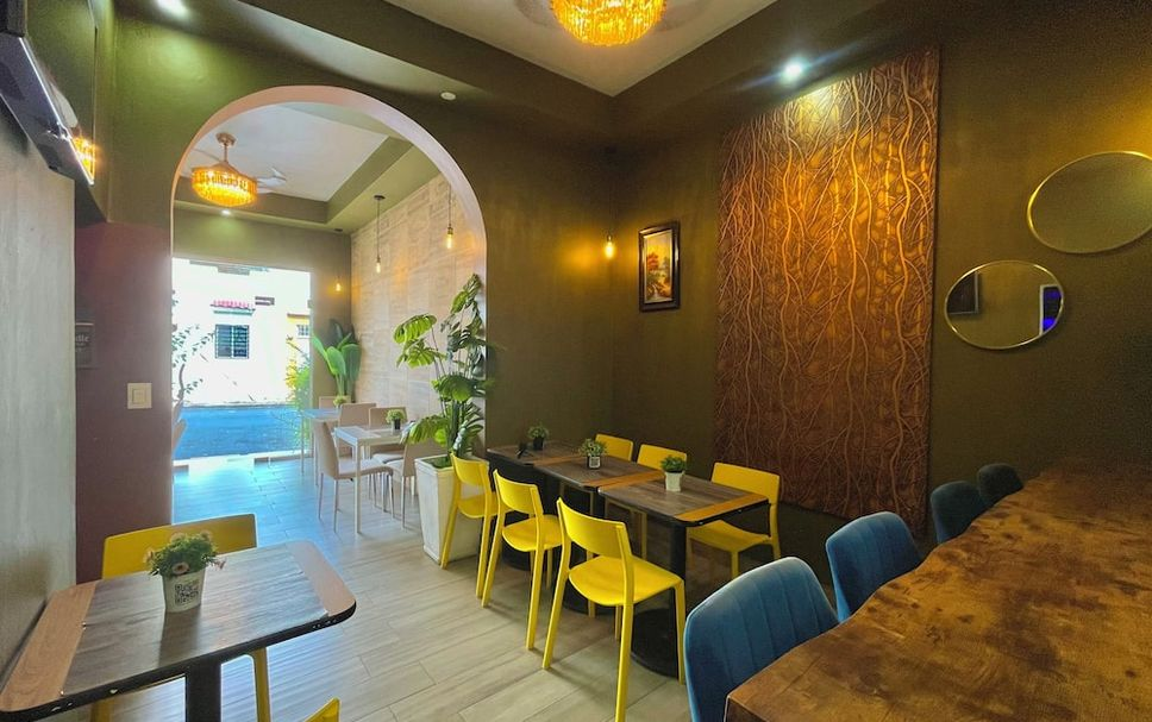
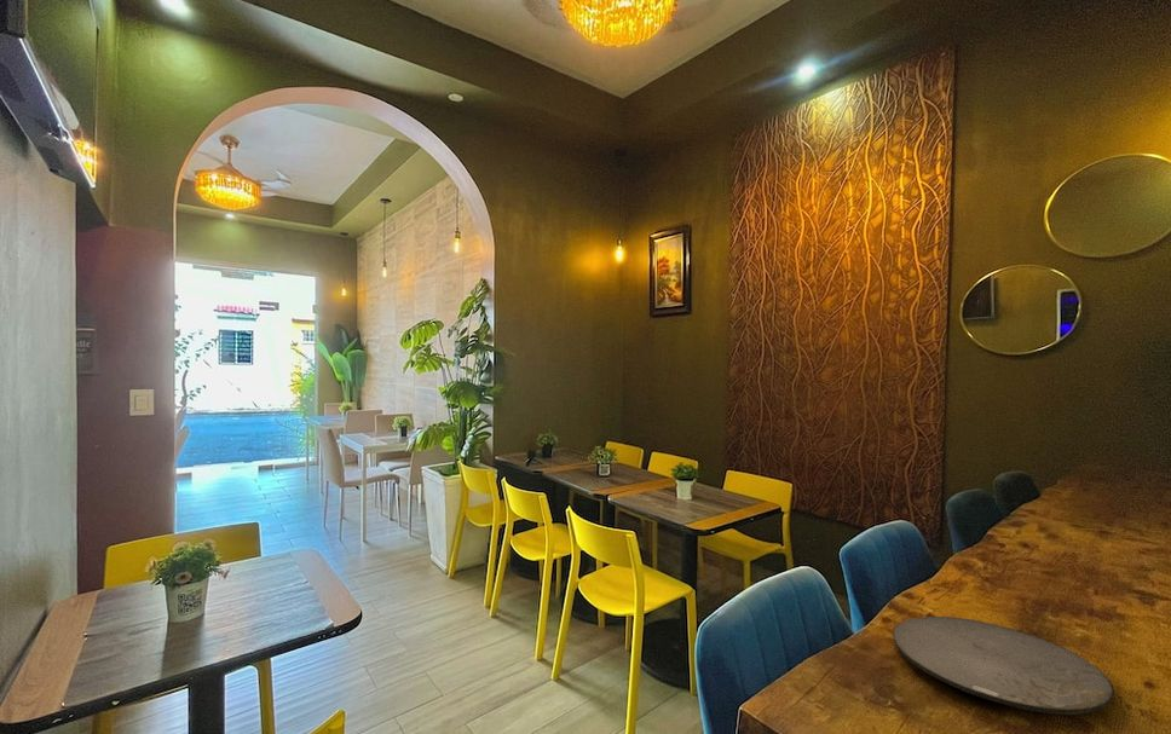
+ plate [892,615,1115,716]
